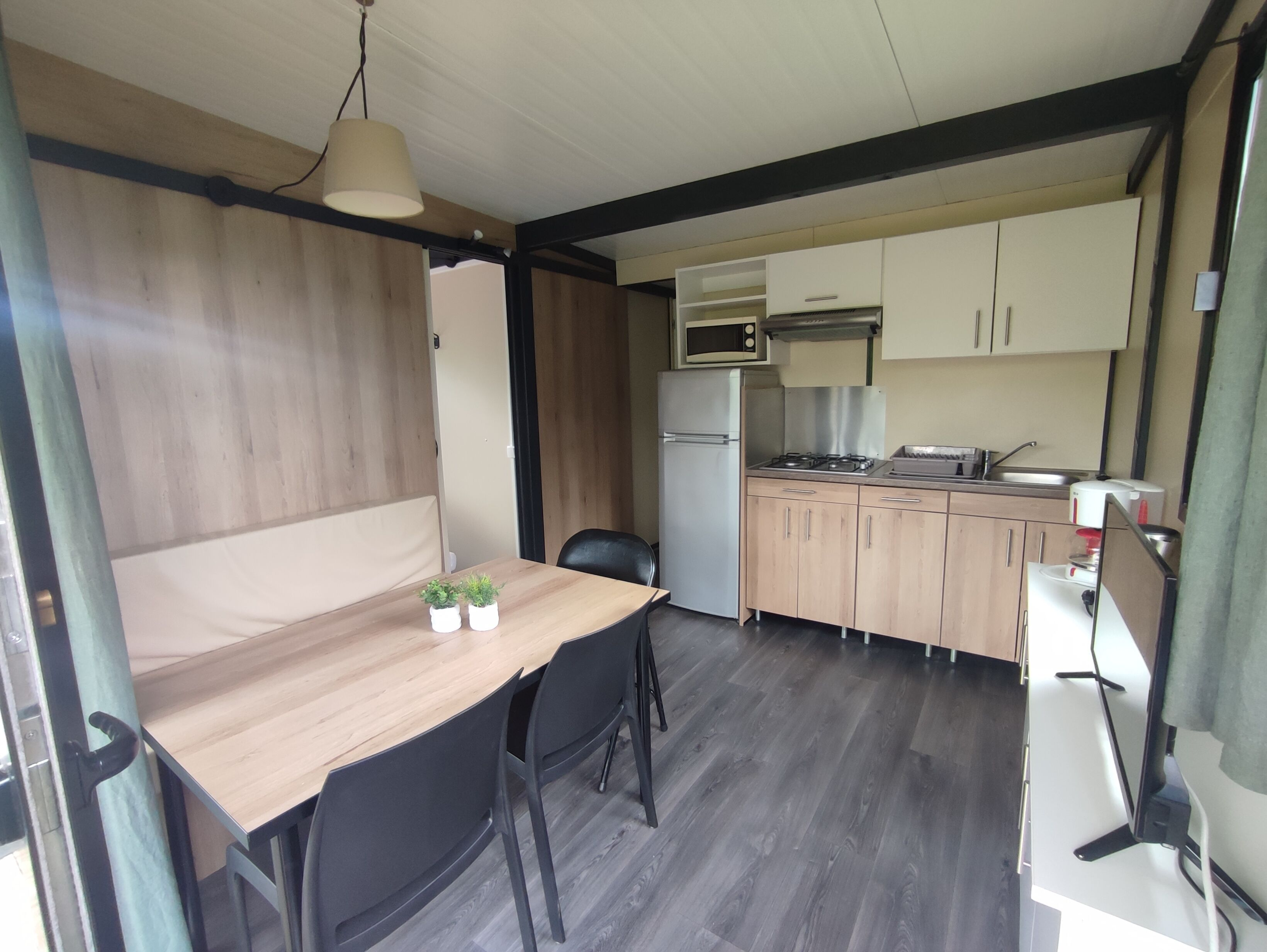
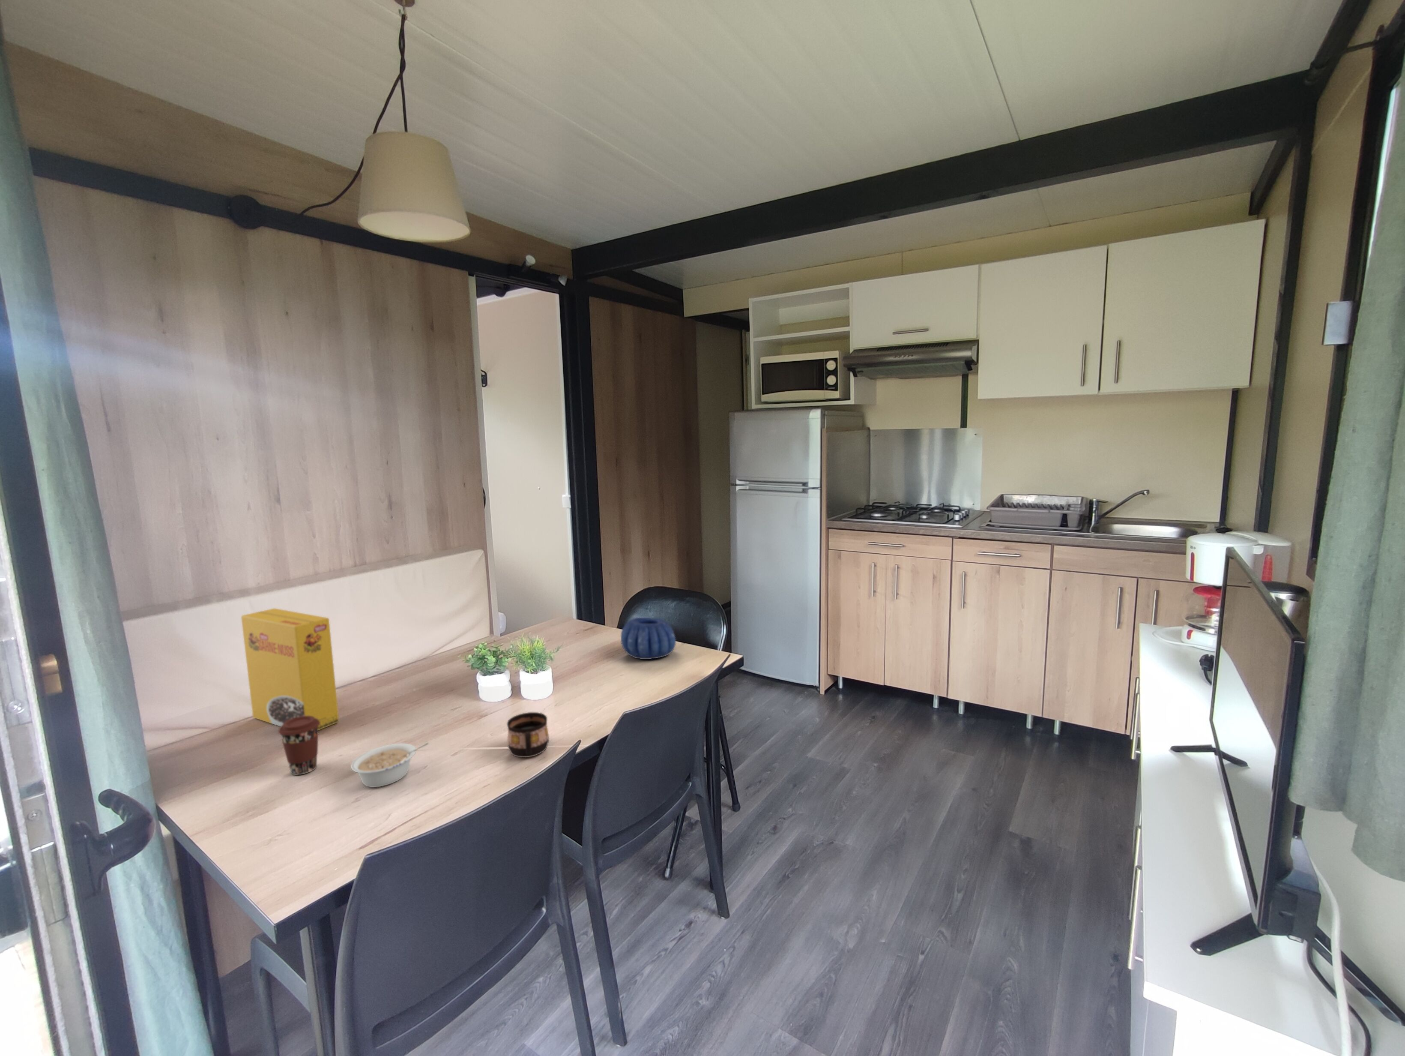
+ cereal box [241,608,339,731]
+ cup [507,712,549,758]
+ decorative bowl [620,617,676,660]
+ coffee cup [277,715,320,775]
+ legume [350,742,429,788]
